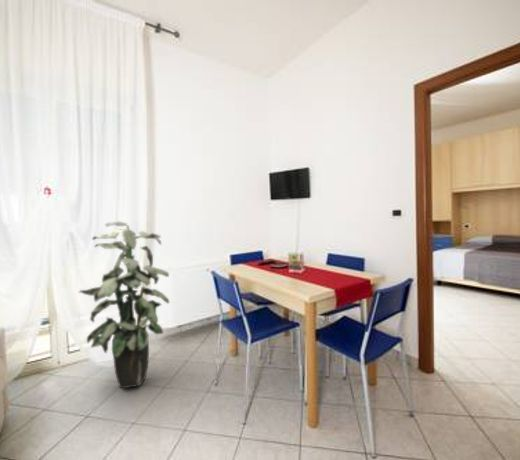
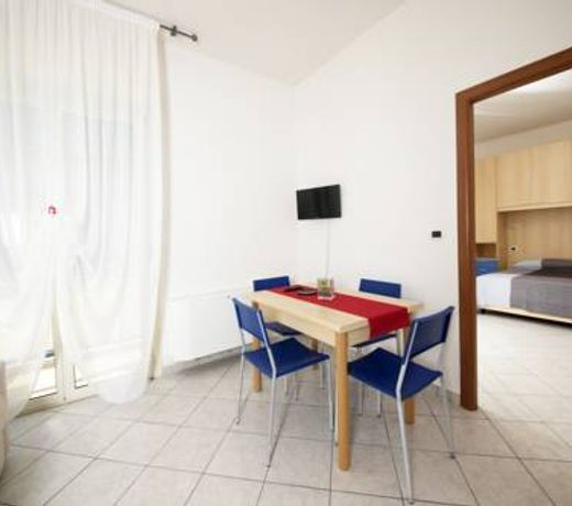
- indoor plant [78,221,170,390]
